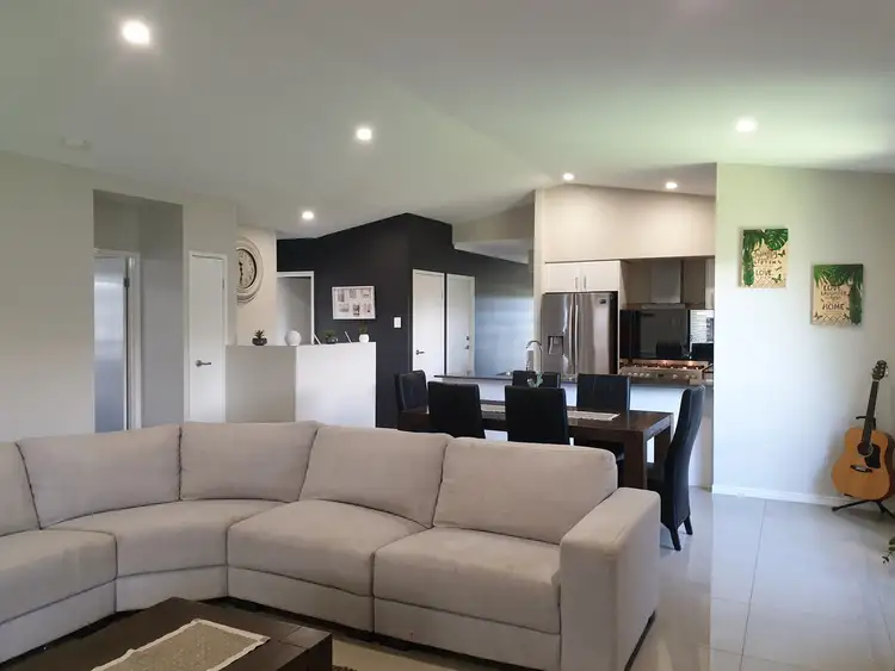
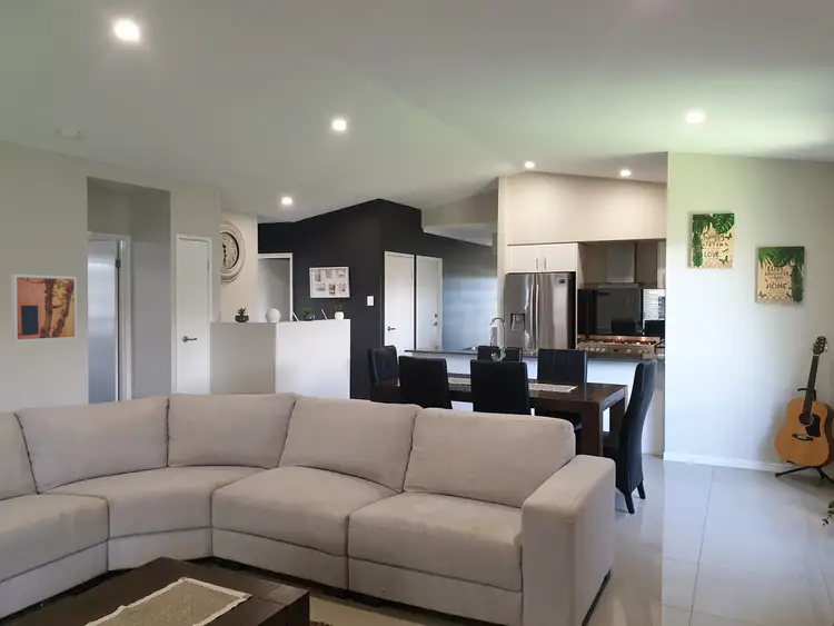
+ wall art [10,274,78,344]
